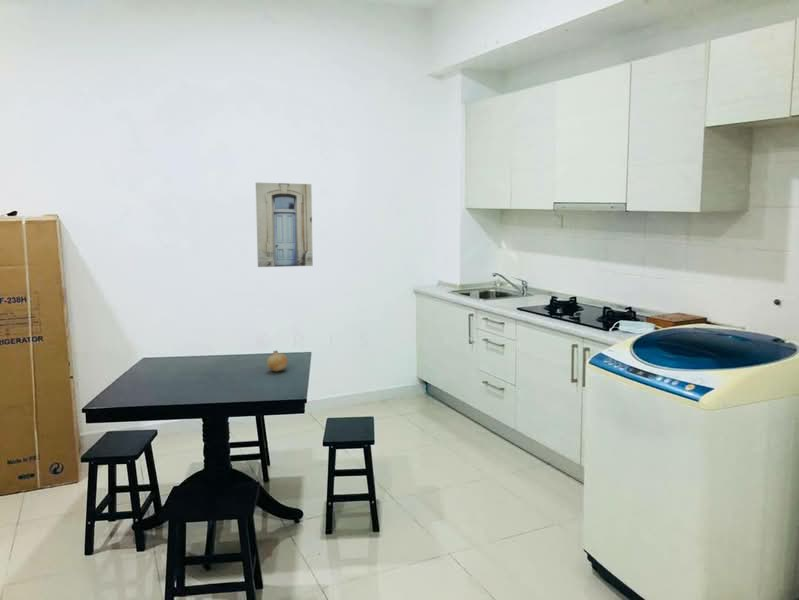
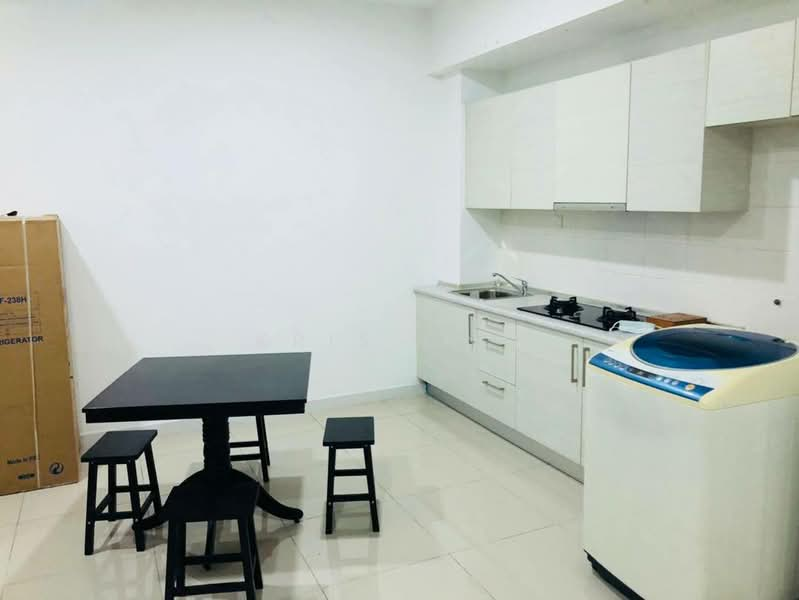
- wall art [255,182,314,268]
- fruit [266,349,289,372]
